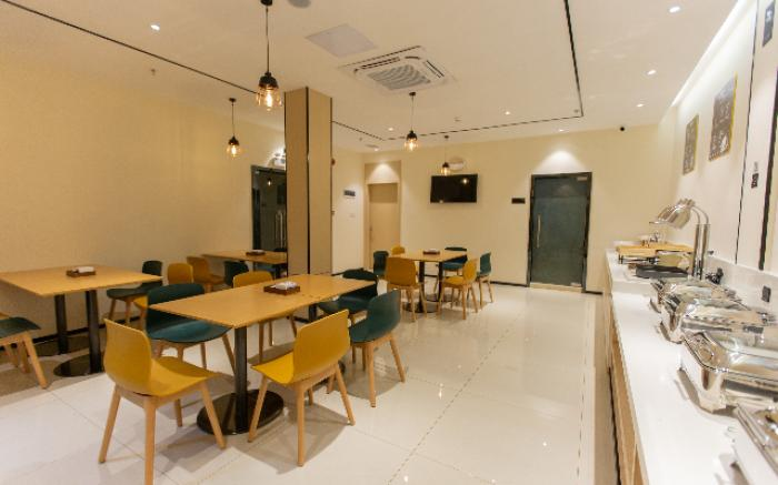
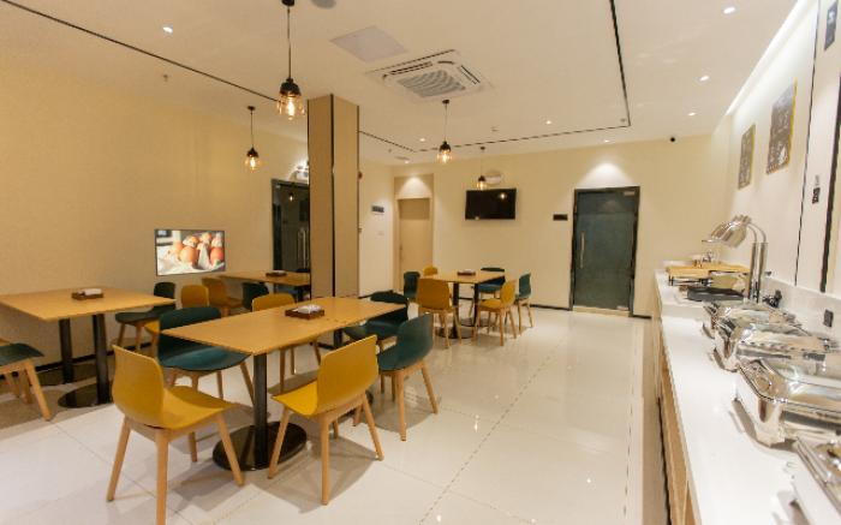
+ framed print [154,227,227,278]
